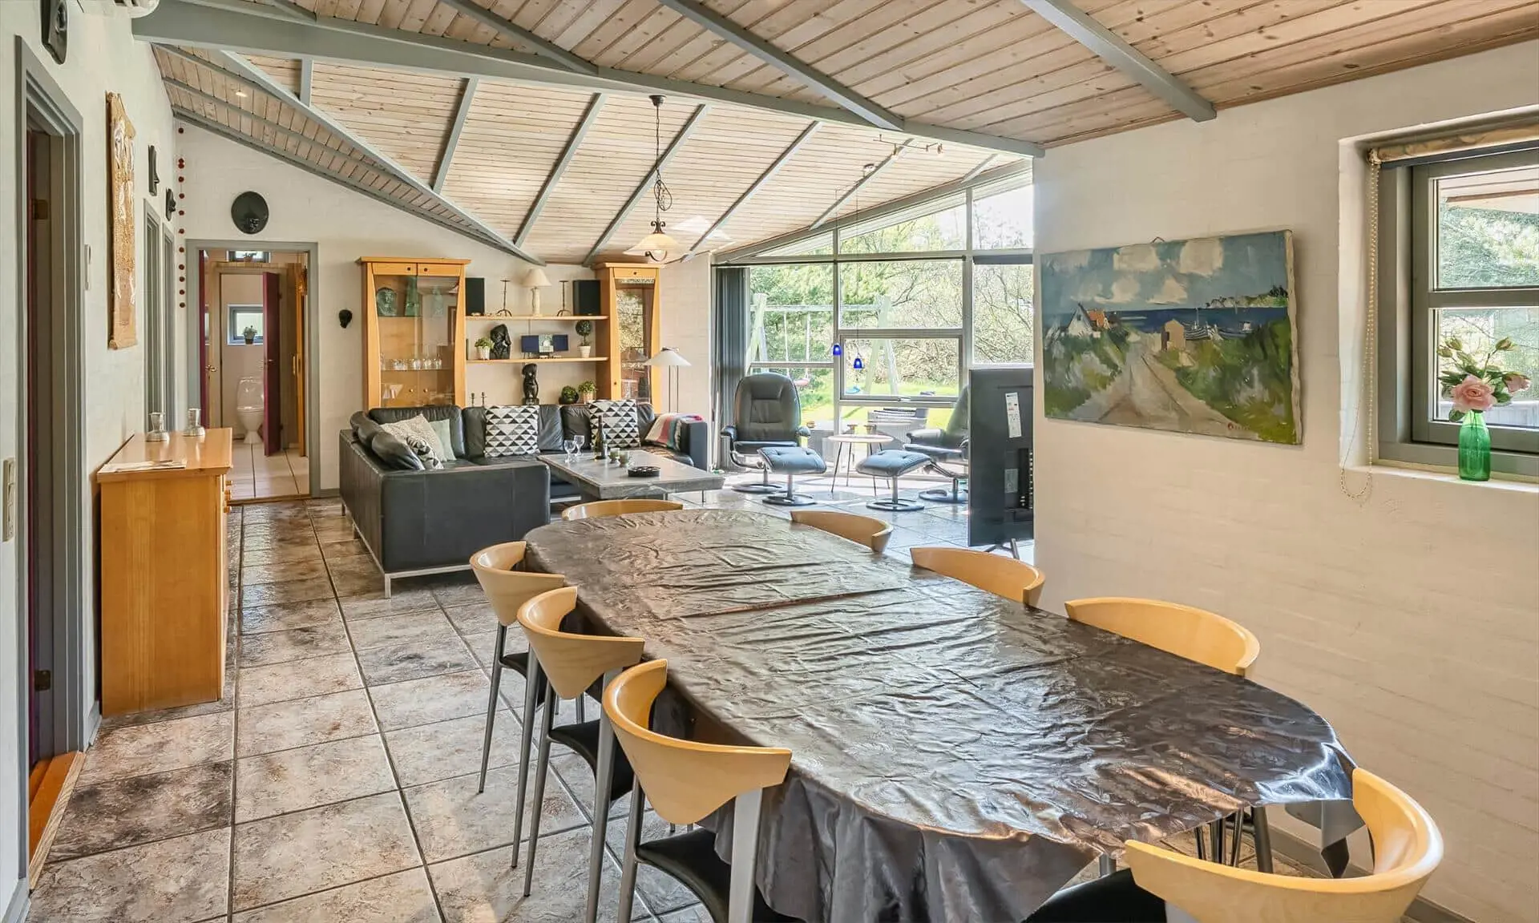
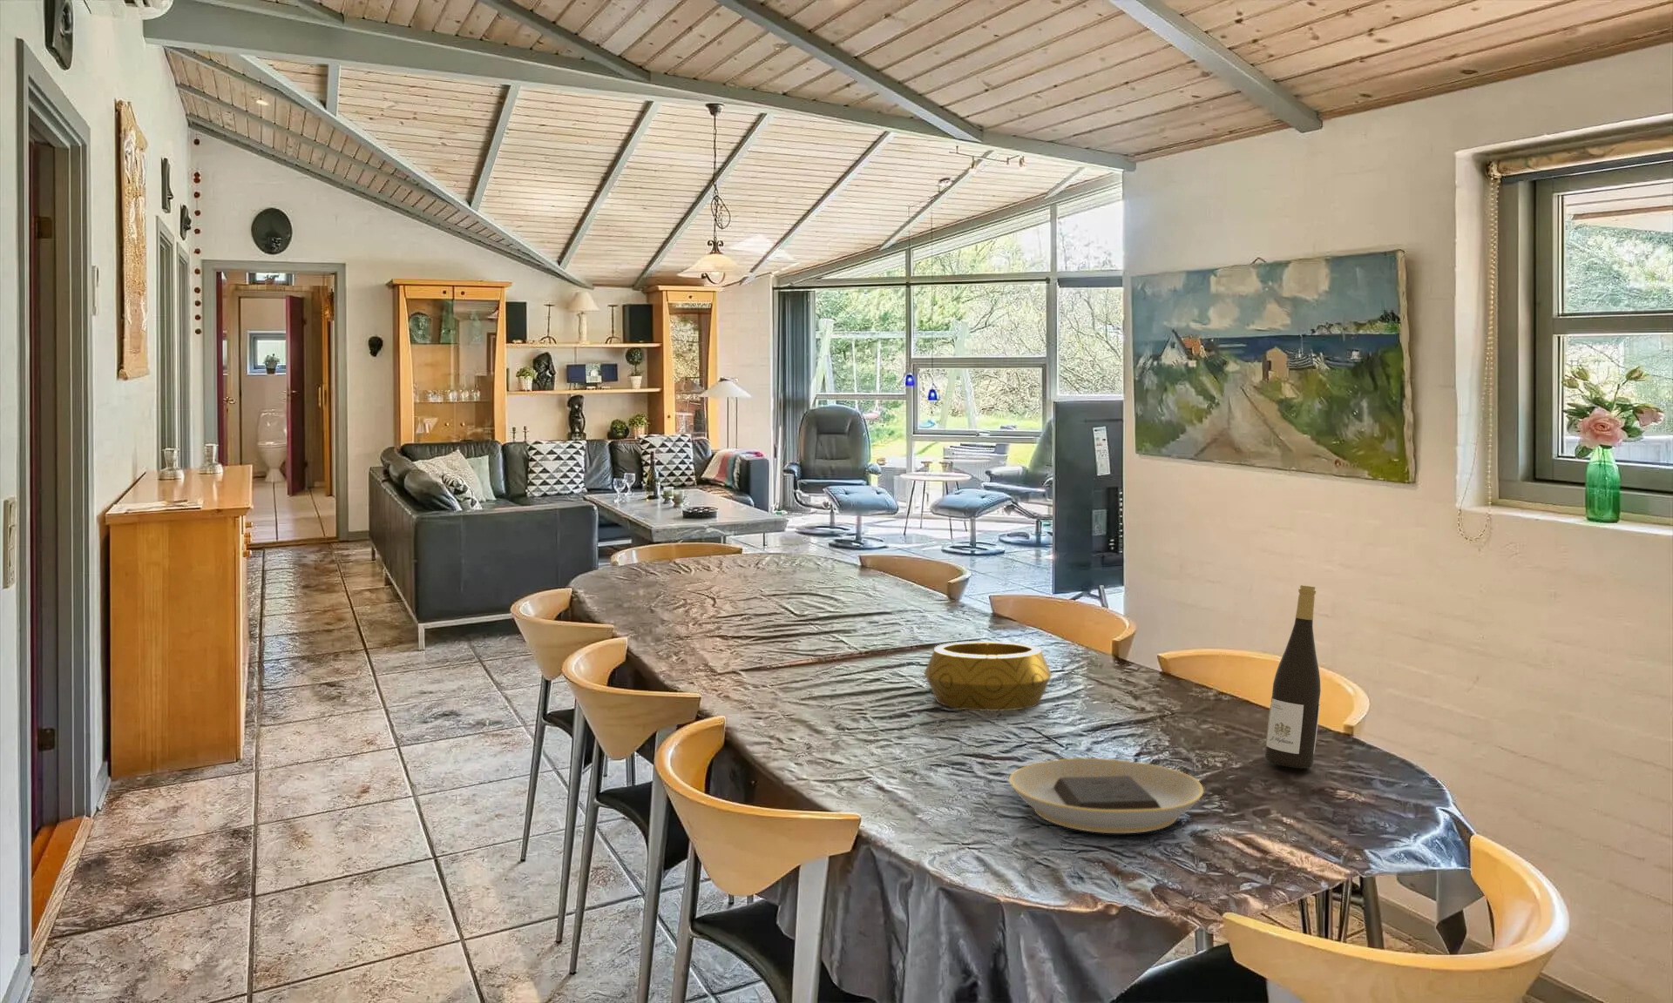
+ plate [1009,757,1205,835]
+ wine bottle [1264,584,1320,770]
+ decorative bowl [924,640,1053,712]
